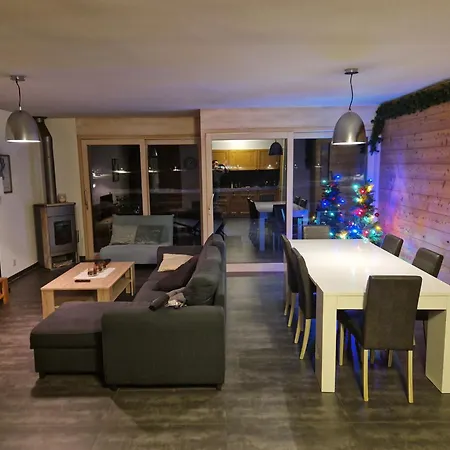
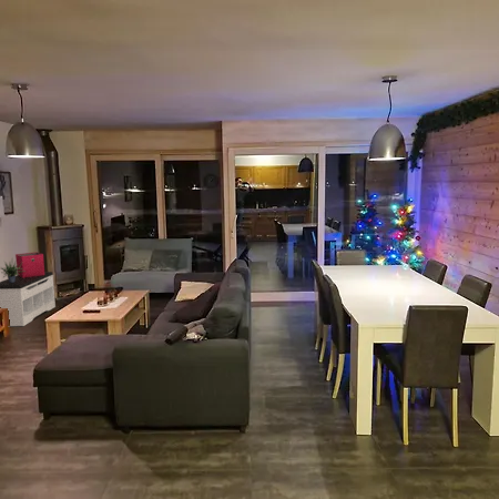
+ potted plant [0,258,24,283]
+ bench [0,271,57,327]
+ storage bin [14,251,45,277]
